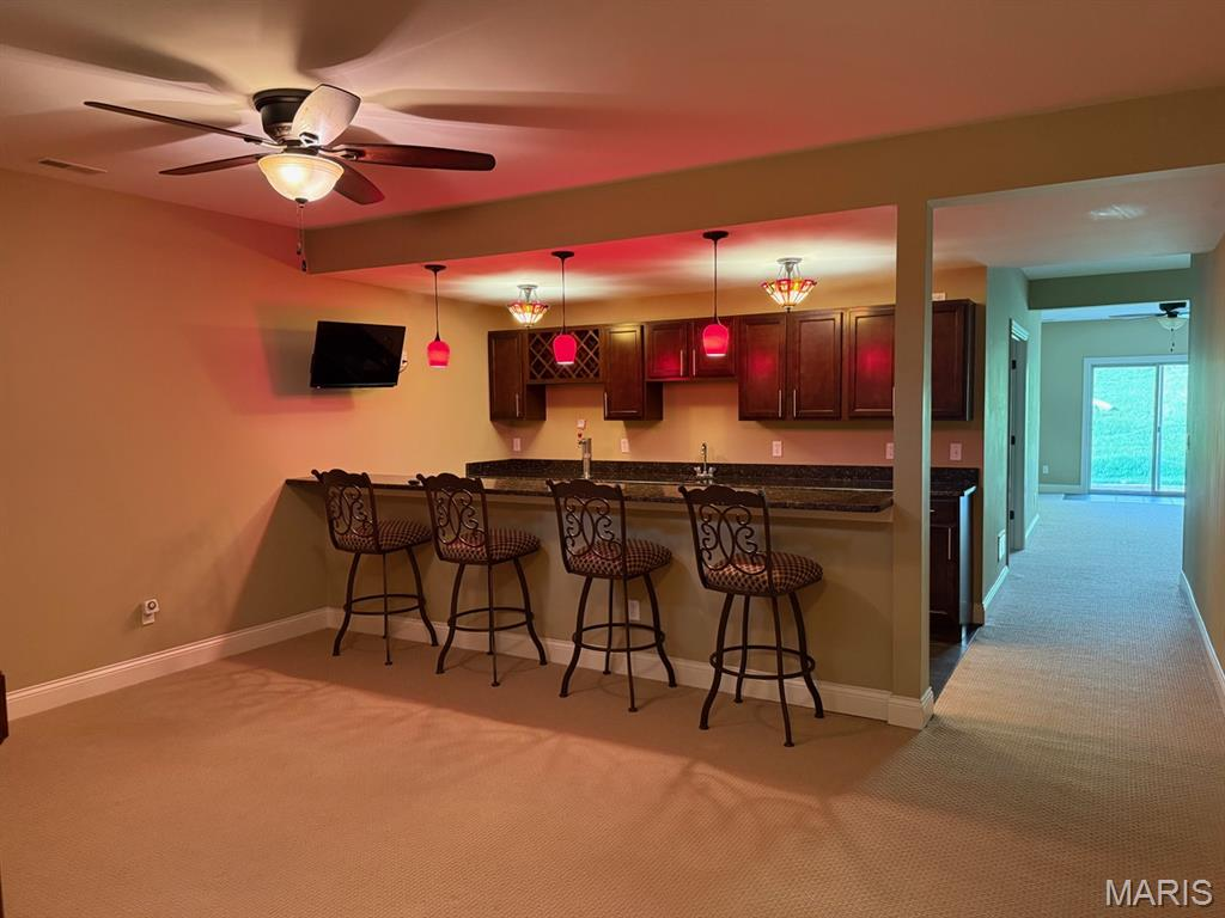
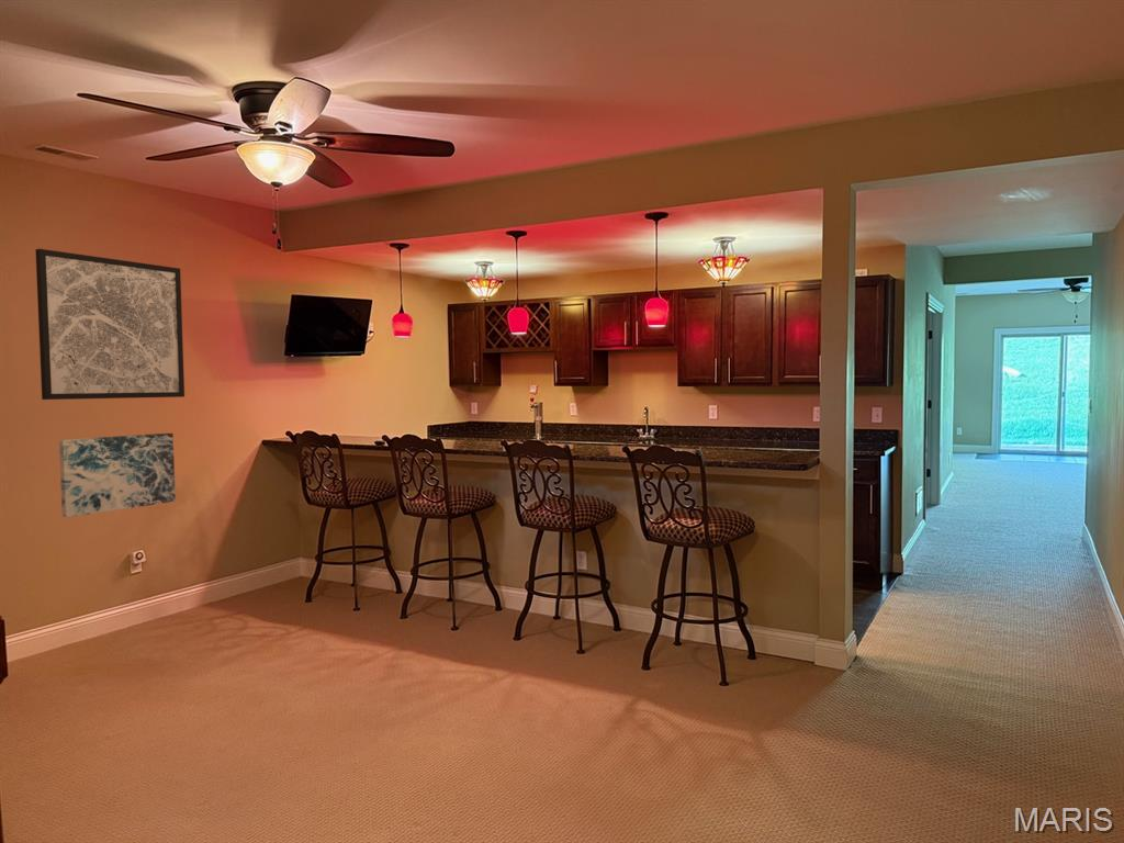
+ wall art [34,248,186,401]
+ wall art [58,432,177,518]
